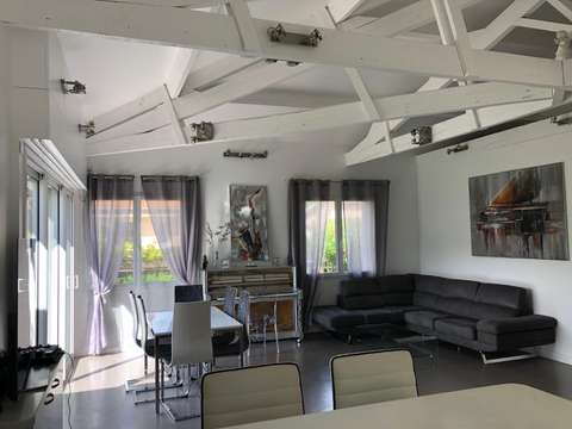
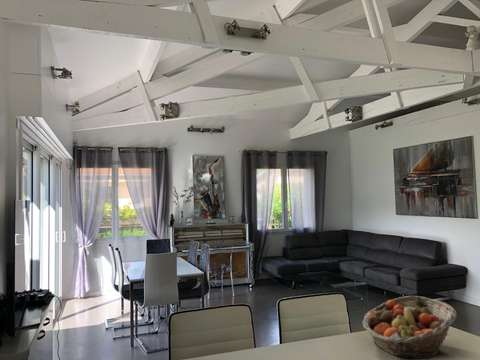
+ fruit basket [362,295,458,360]
